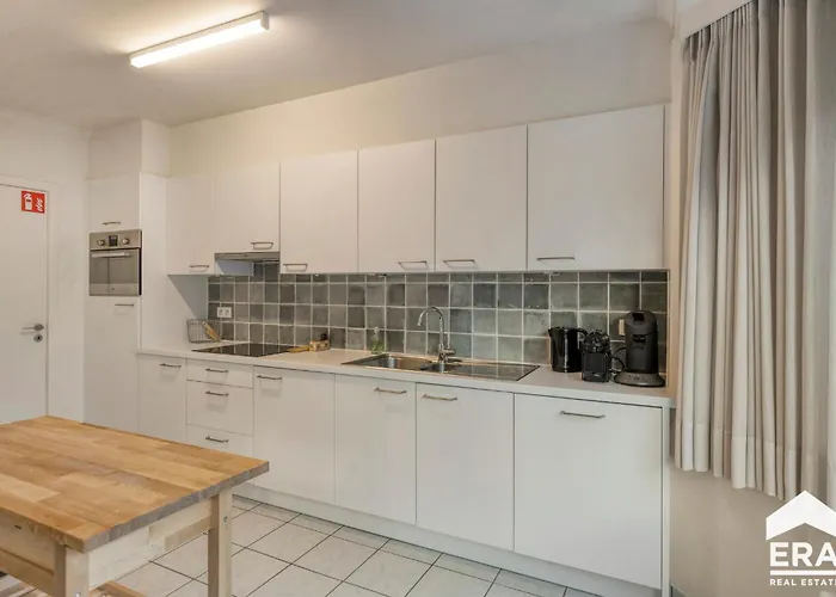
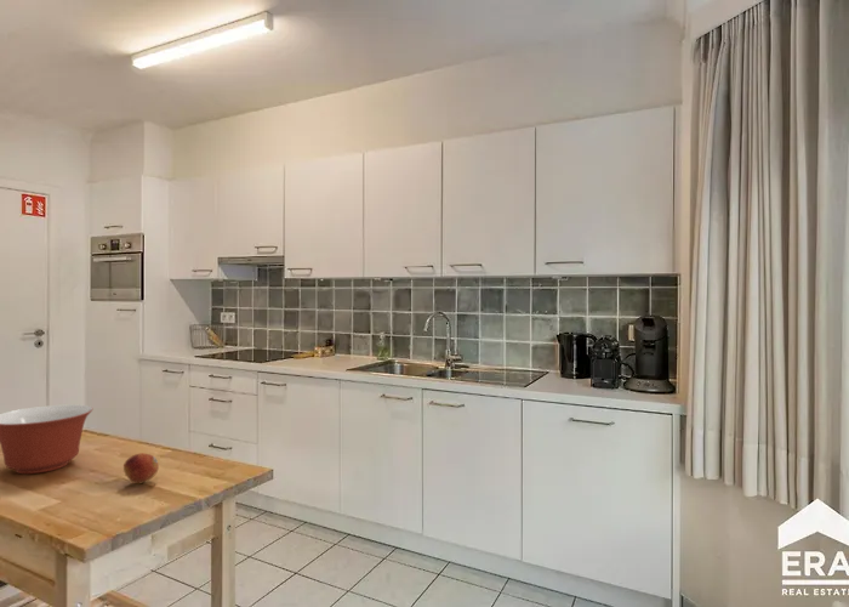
+ mixing bowl [0,403,95,475]
+ fruit [122,453,160,484]
